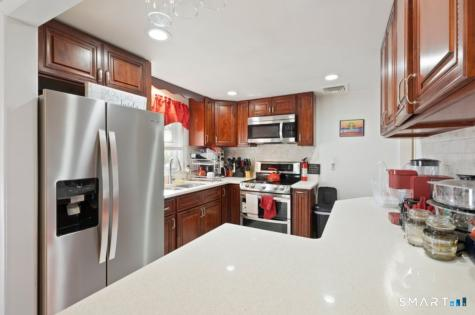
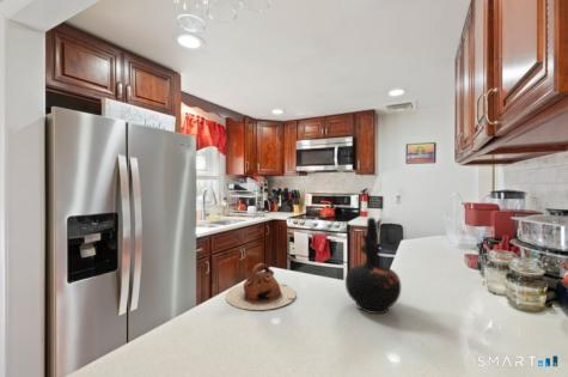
+ ceramic jug [344,217,402,315]
+ teapot [225,262,298,311]
